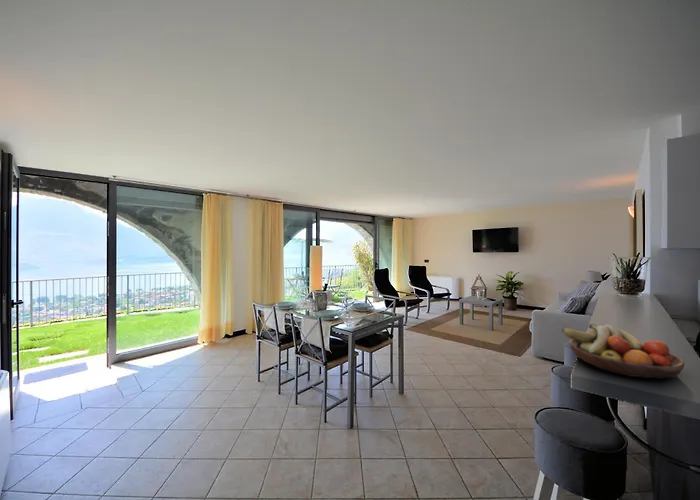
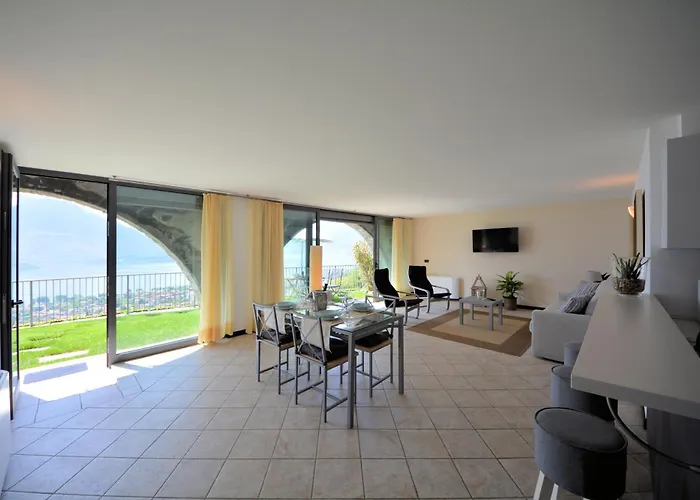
- fruit bowl [561,323,685,380]
